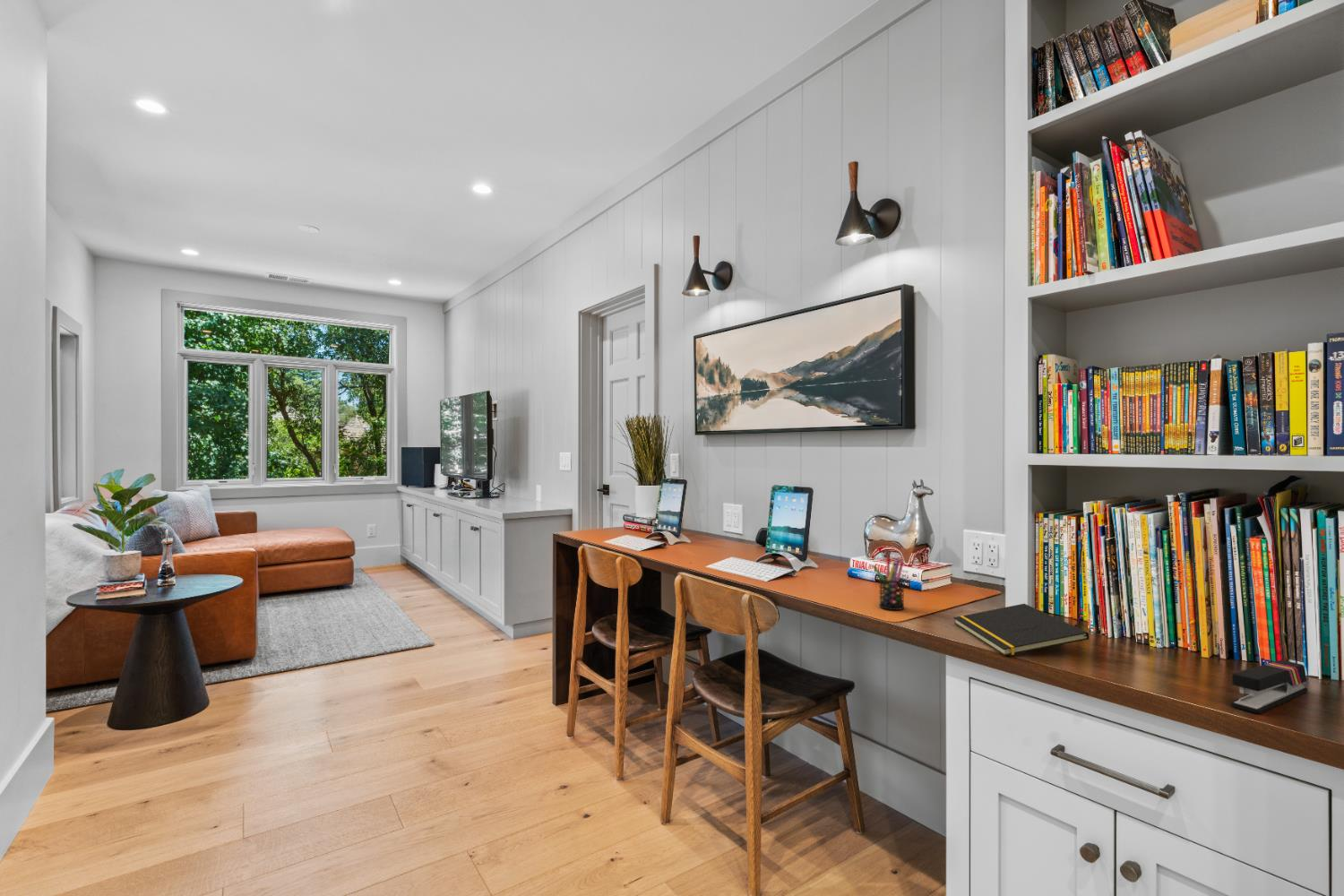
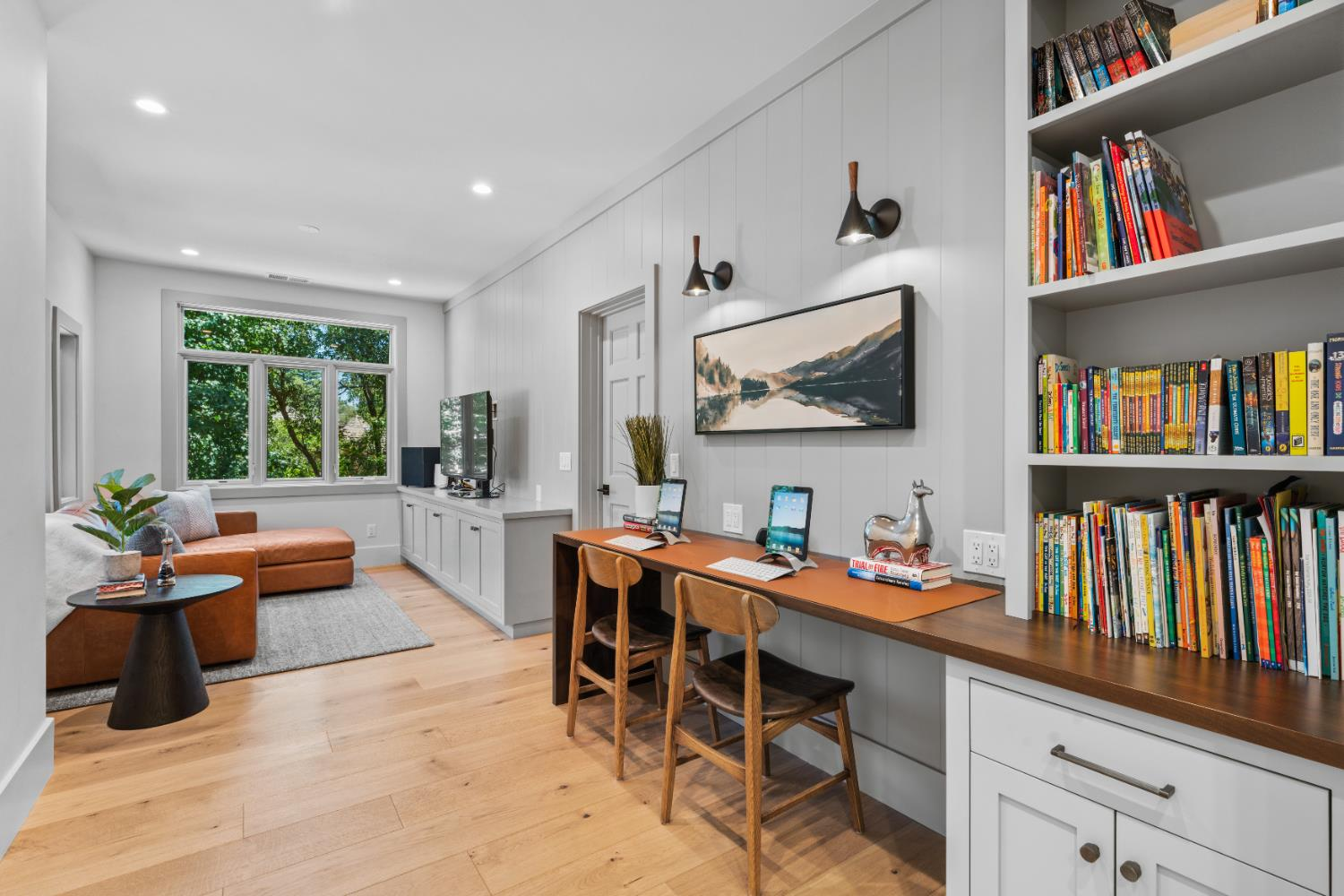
- pen holder [872,555,905,611]
- notepad [952,603,1090,657]
- stapler [1229,659,1308,714]
